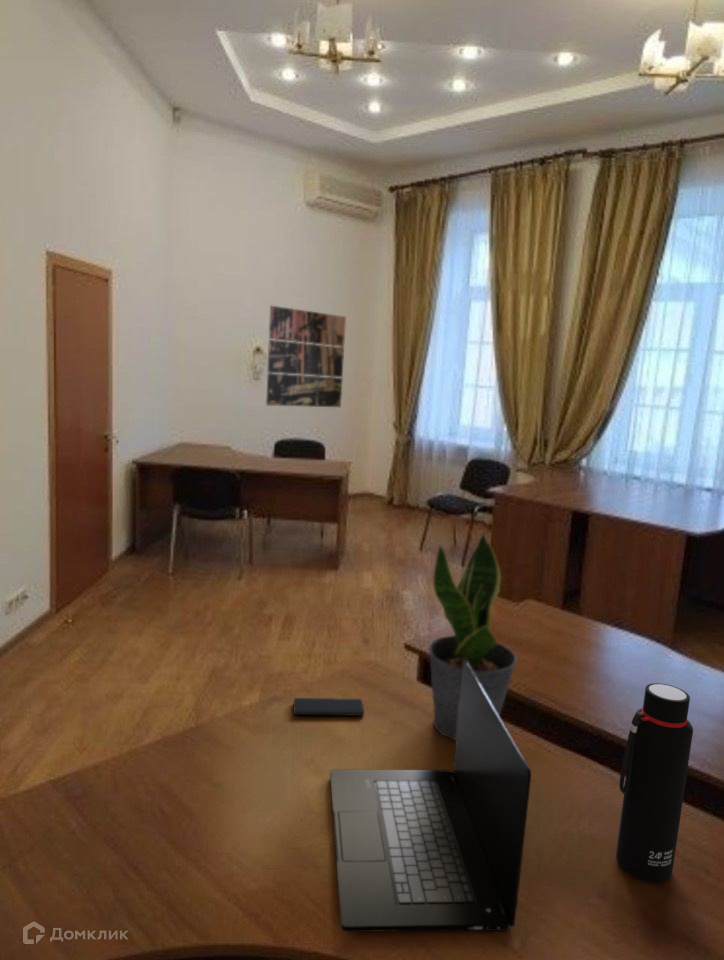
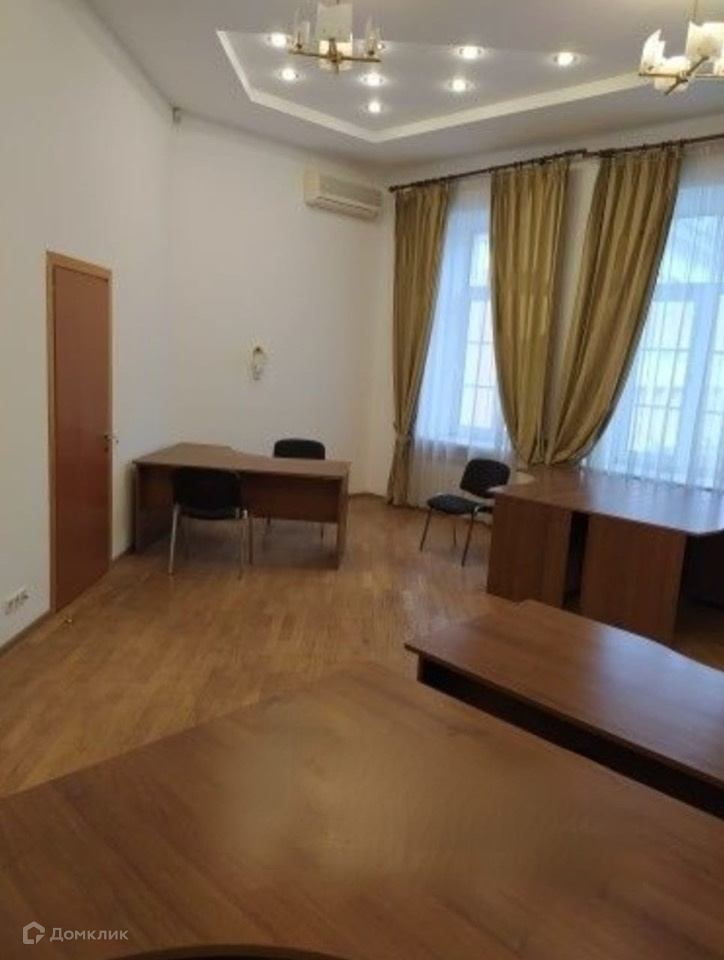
- potted plant [427,532,518,741]
- smartphone [293,697,365,717]
- wall art [265,305,347,408]
- water bottle [615,682,694,884]
- laptop [329,659,532,933]
